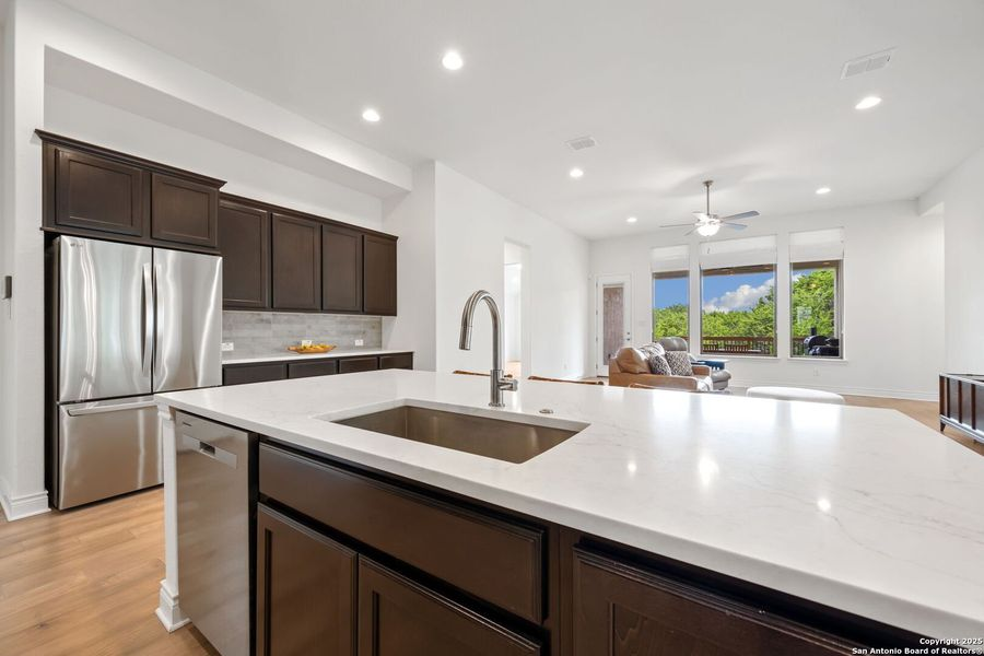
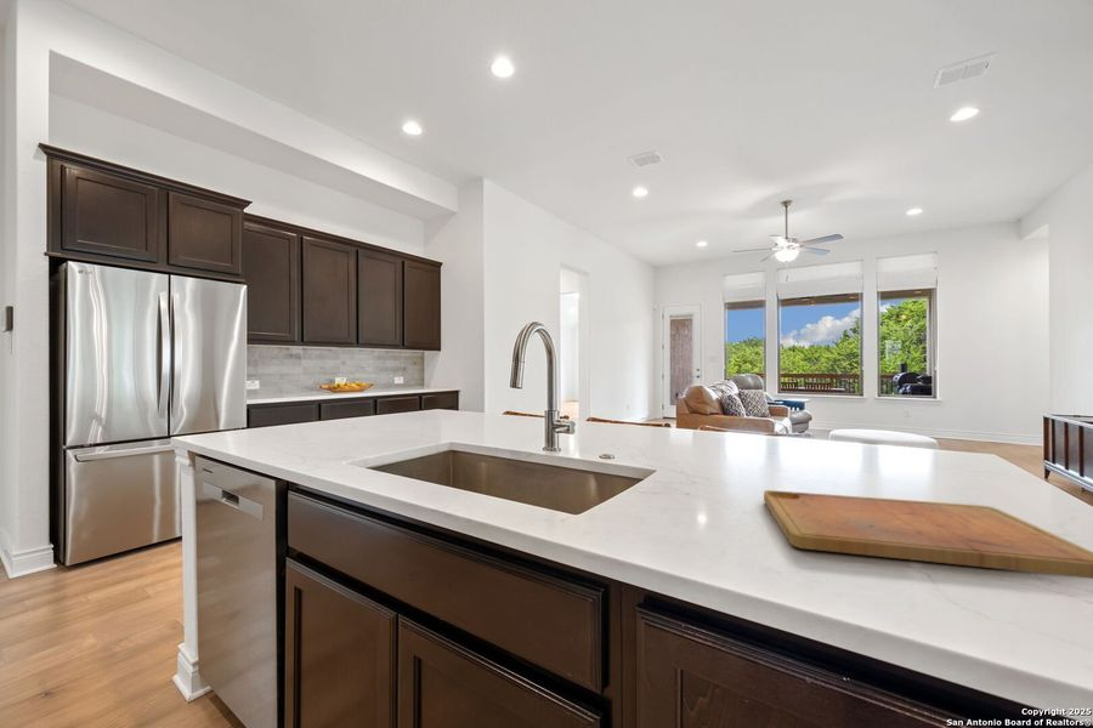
+ cutting board [763,489,1093,580]
